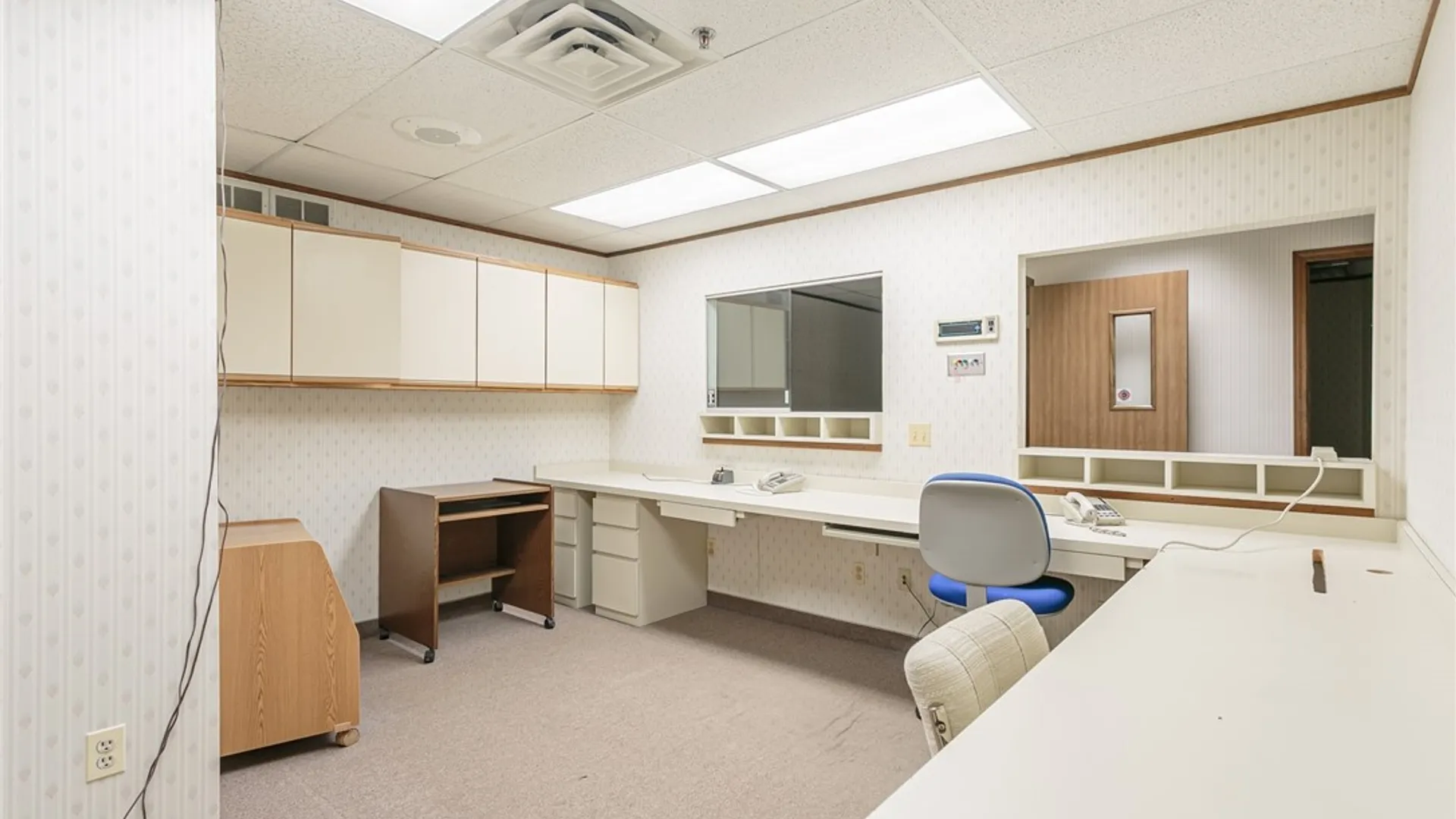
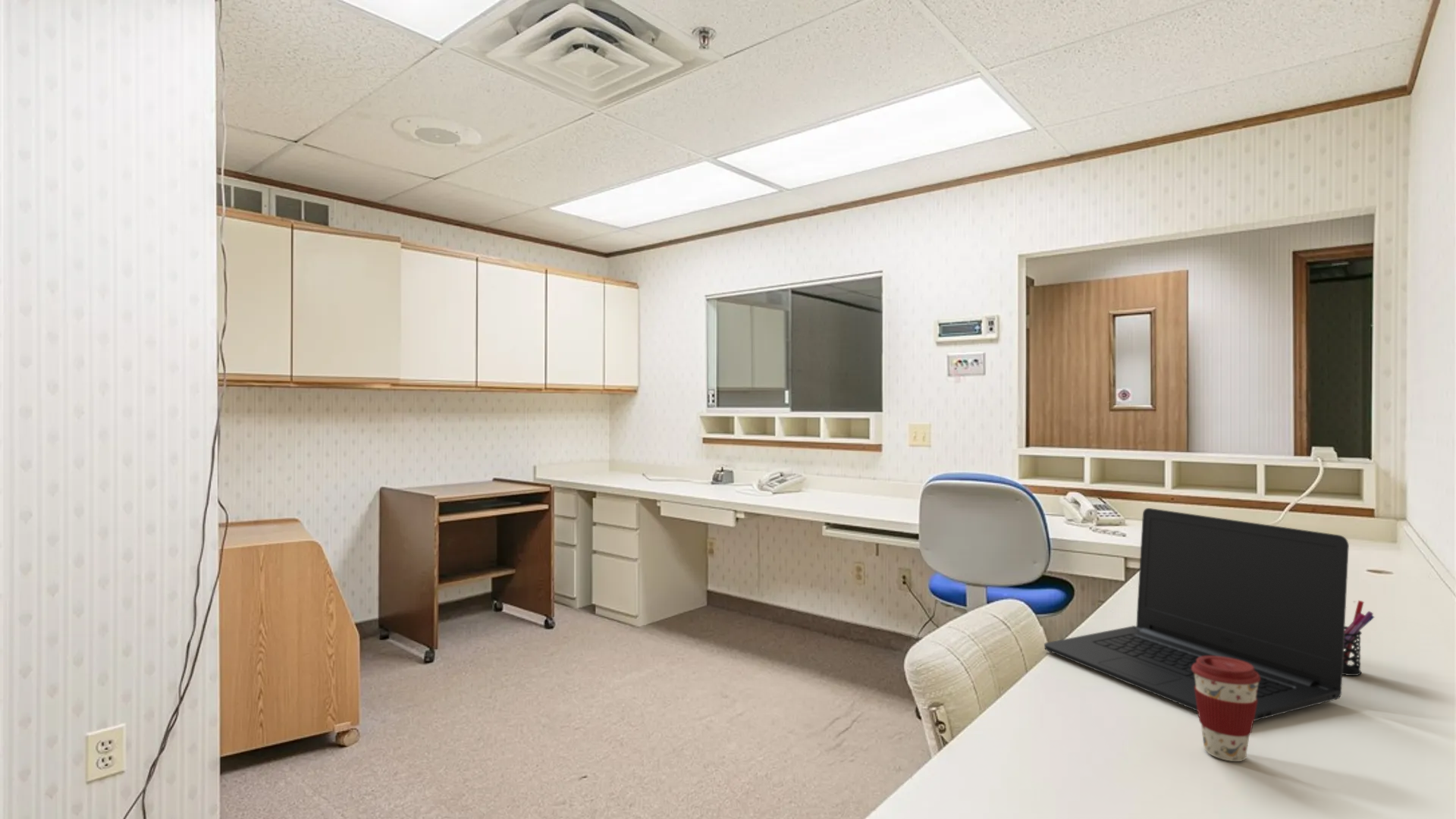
+ pen holder [1342,600,1375,676]
+ coffee cup [1191,656,1260,762]
+ laptop [1043,507,1350,722]
